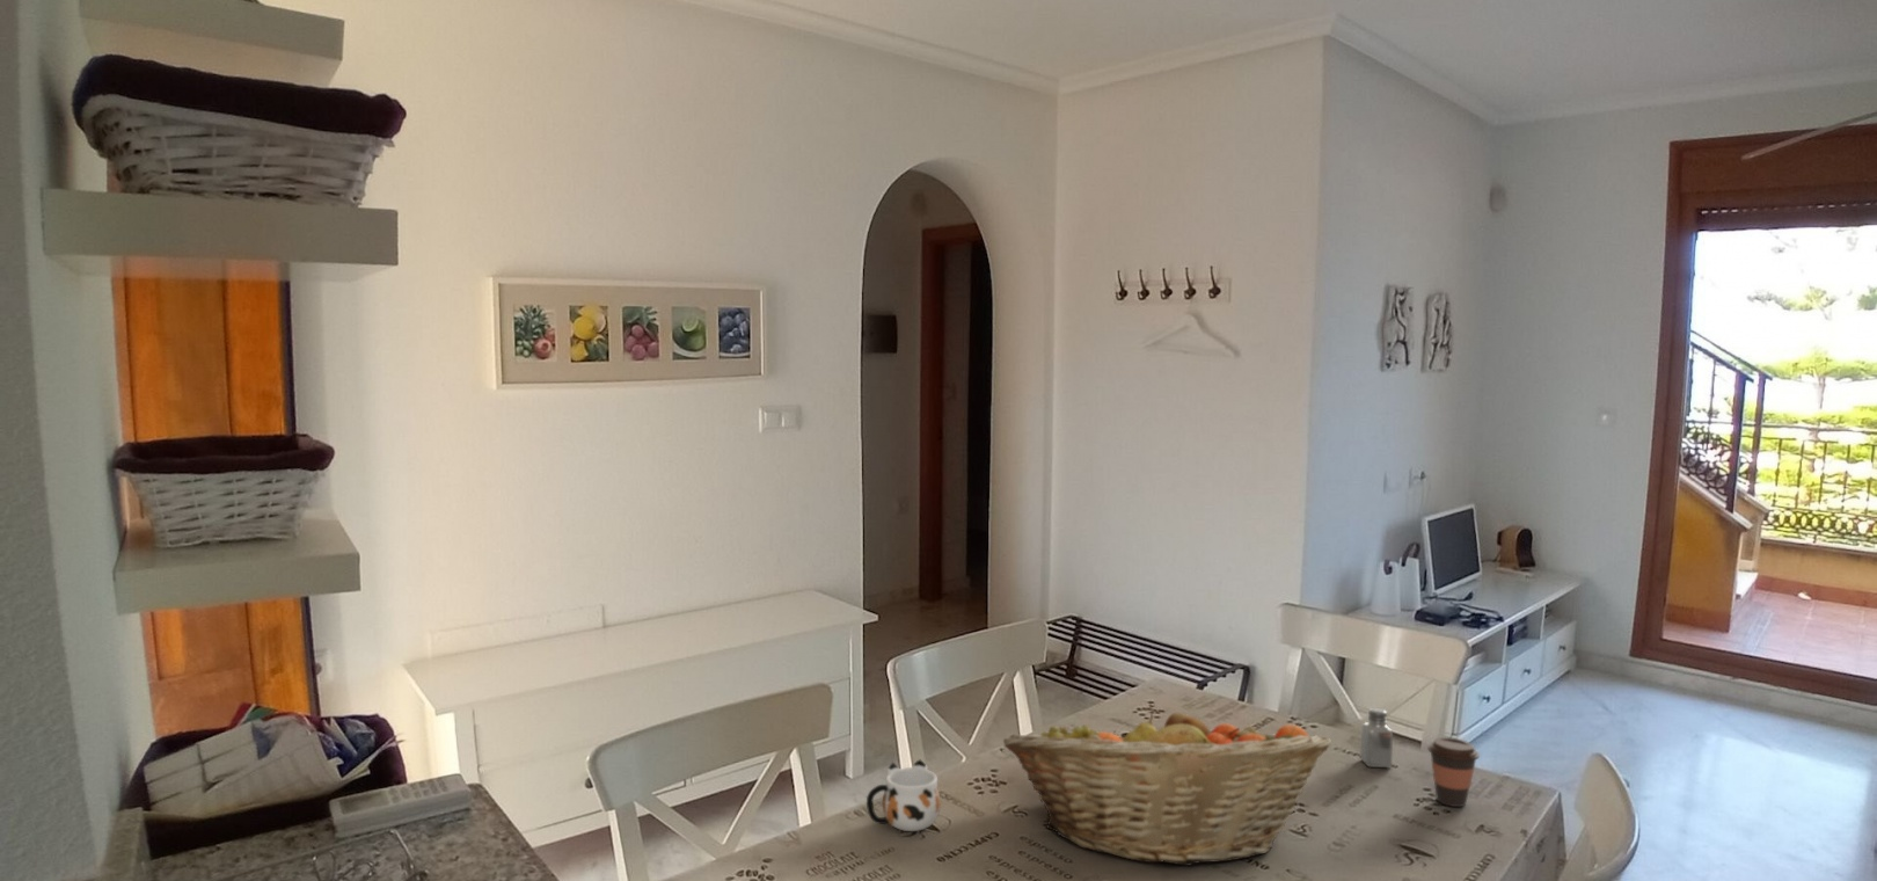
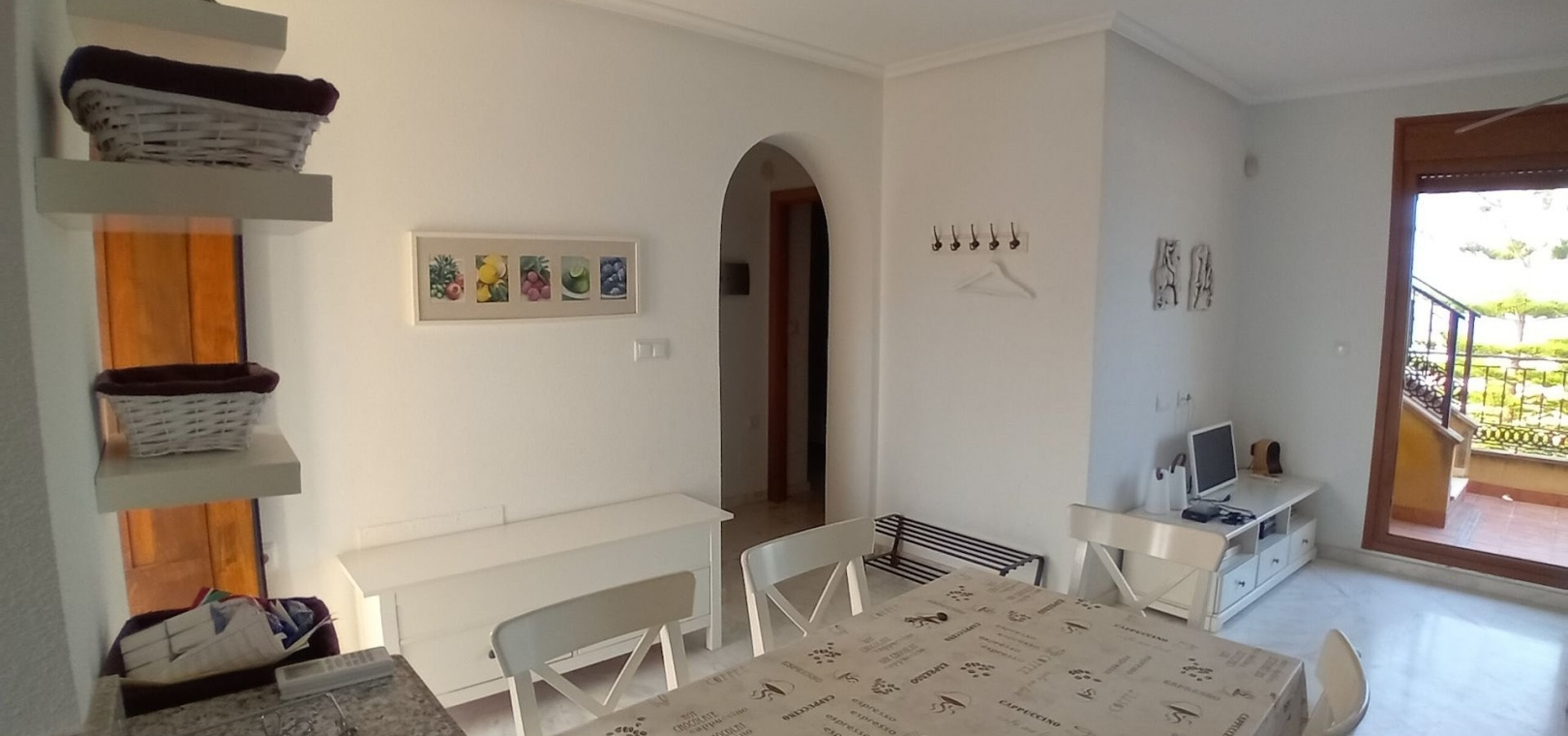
- mug [865,758,942,832]
- saltshaker [1359,707,1393,768]
- coffee cup [1426,736,1481,808]
- fruit basket [1002,703,1332,867]
